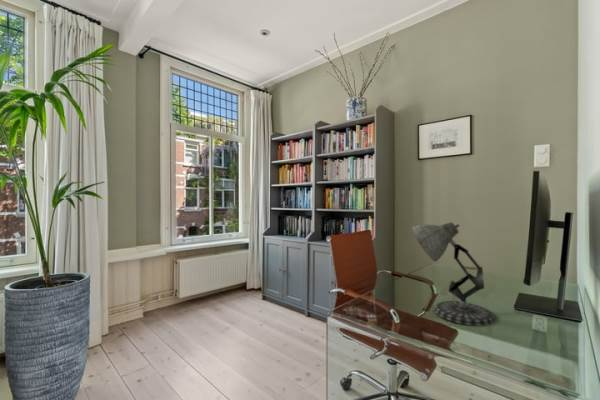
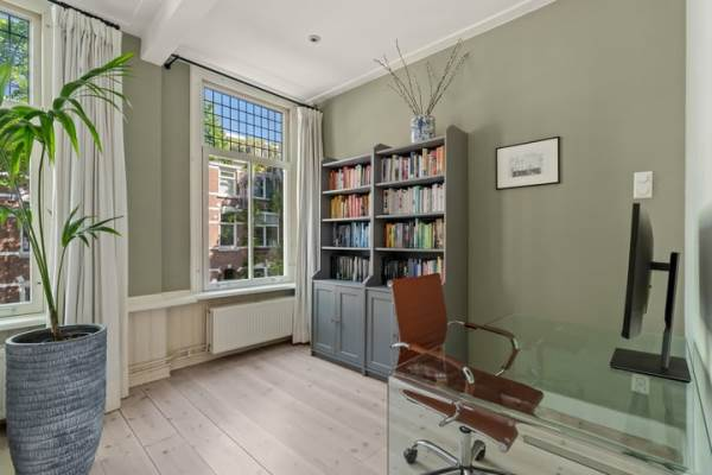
- desk lamp [411,221,496,327]
